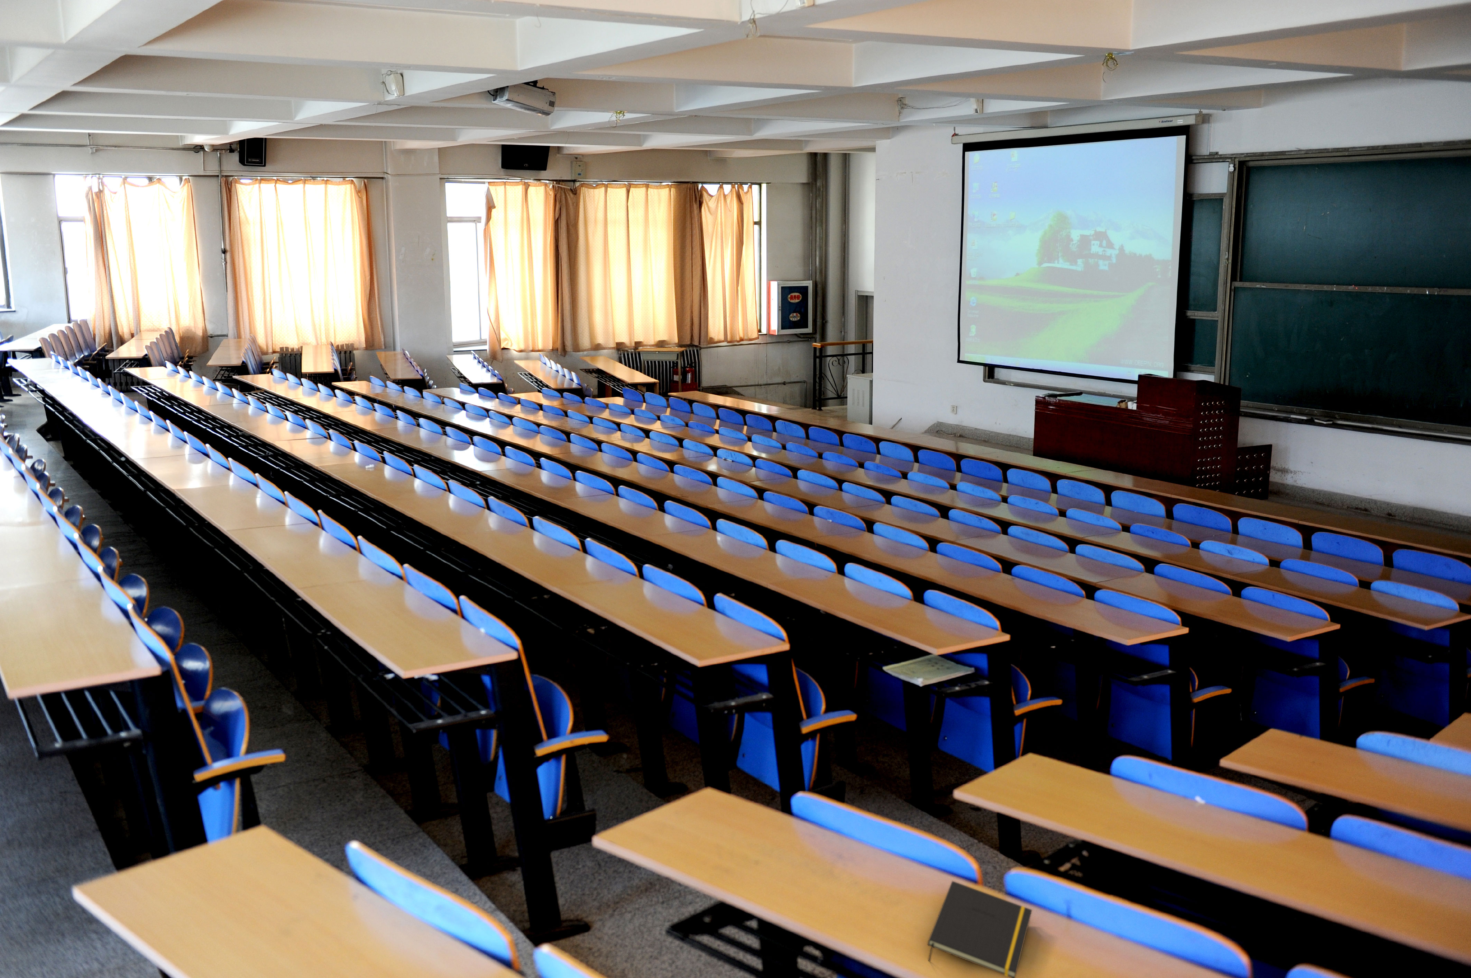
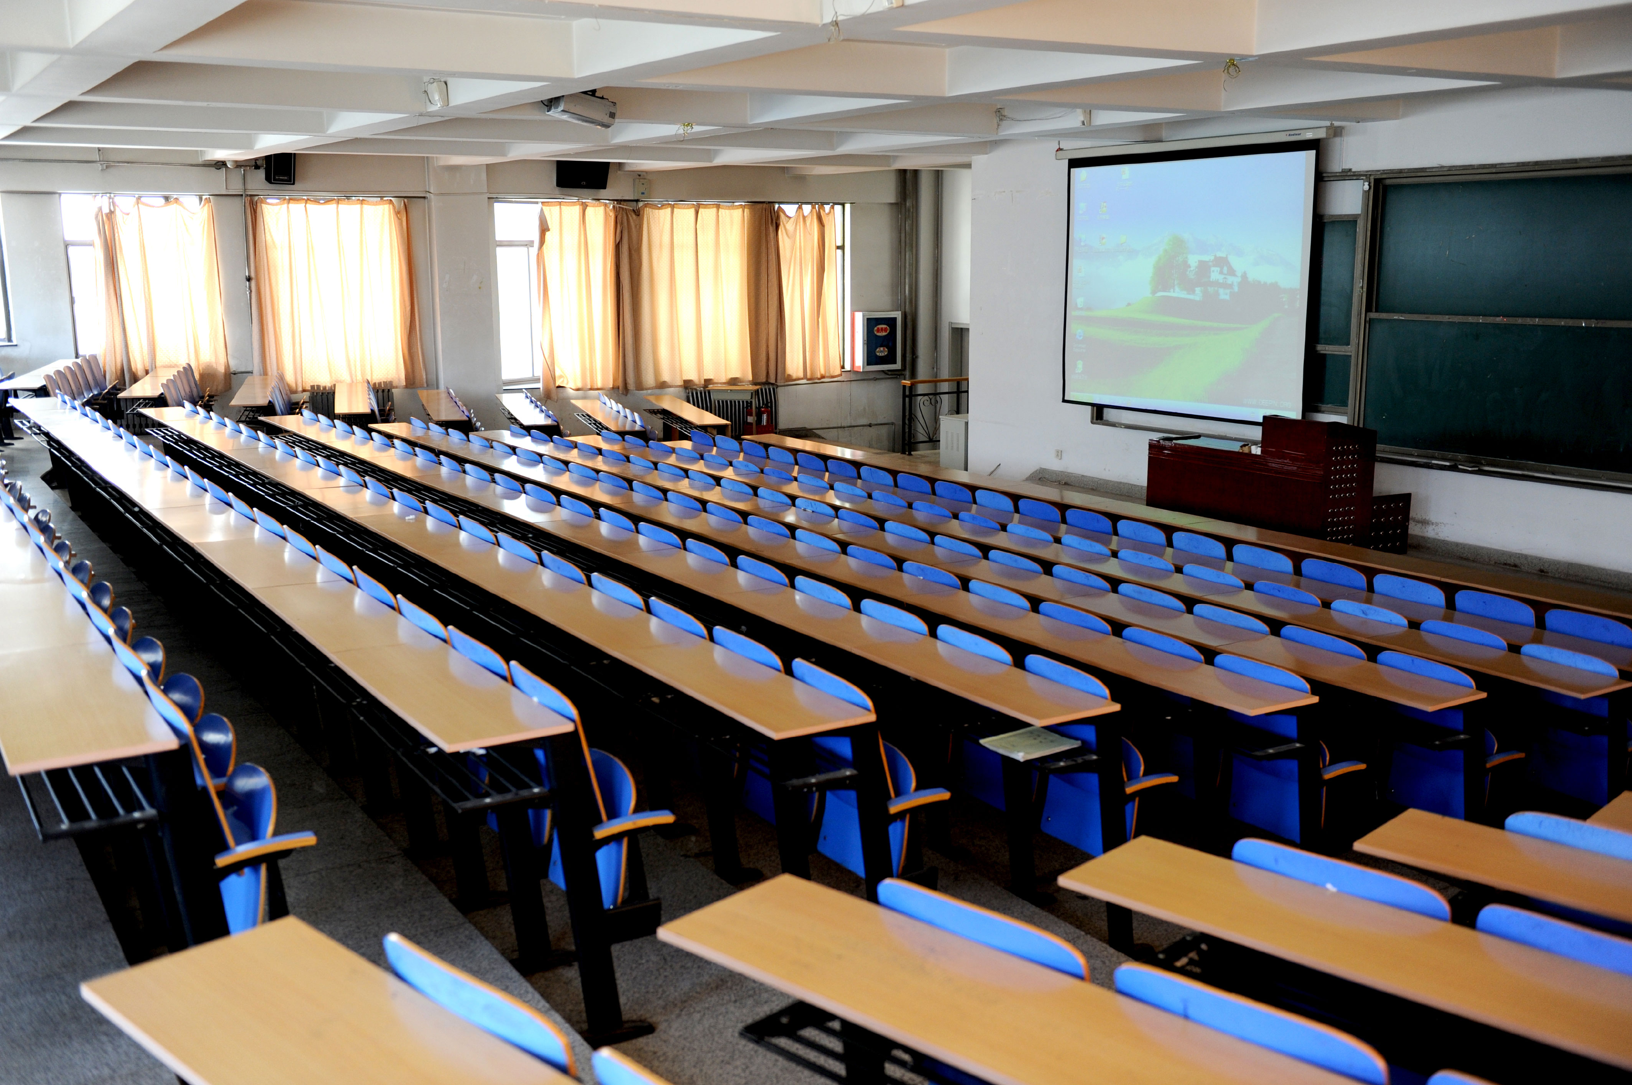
- notepad [927,881,1032,978]
